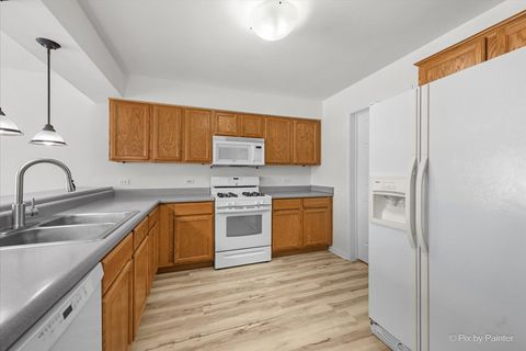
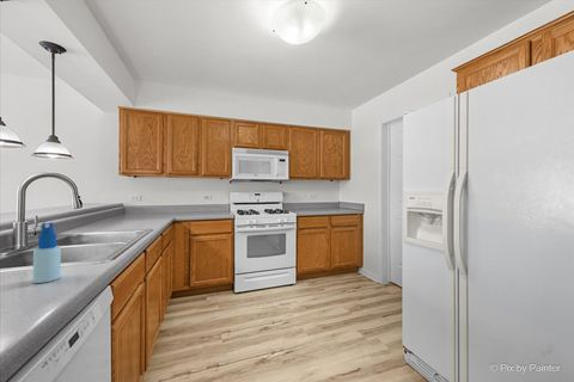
+ spray bottle [32,221,62,284]
